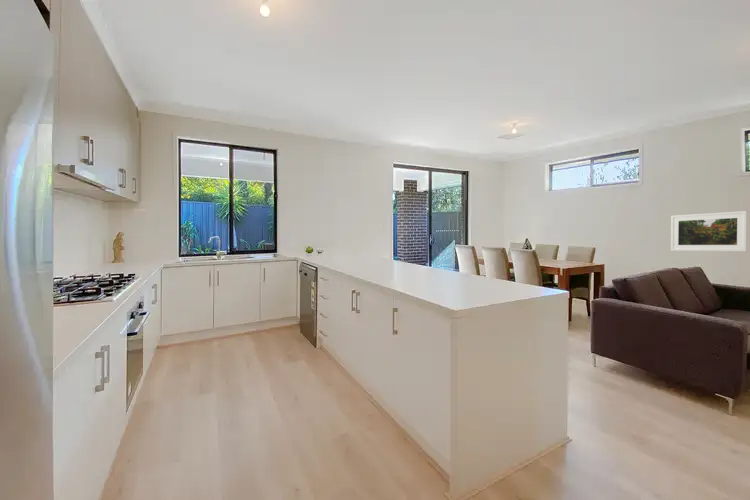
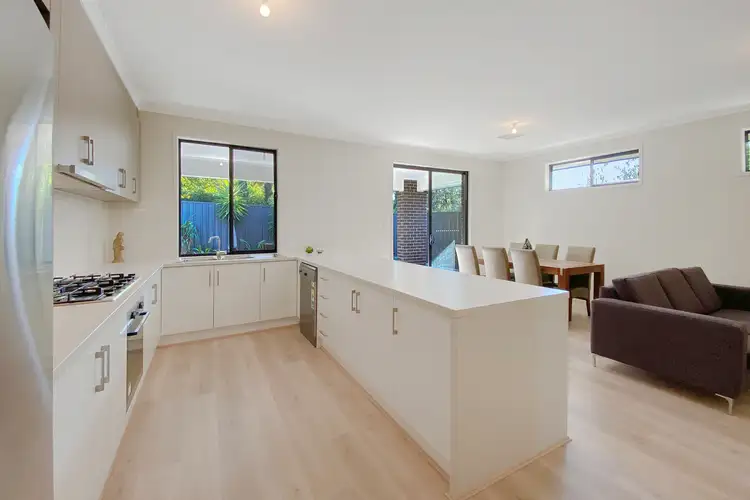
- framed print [670,210,748,252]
